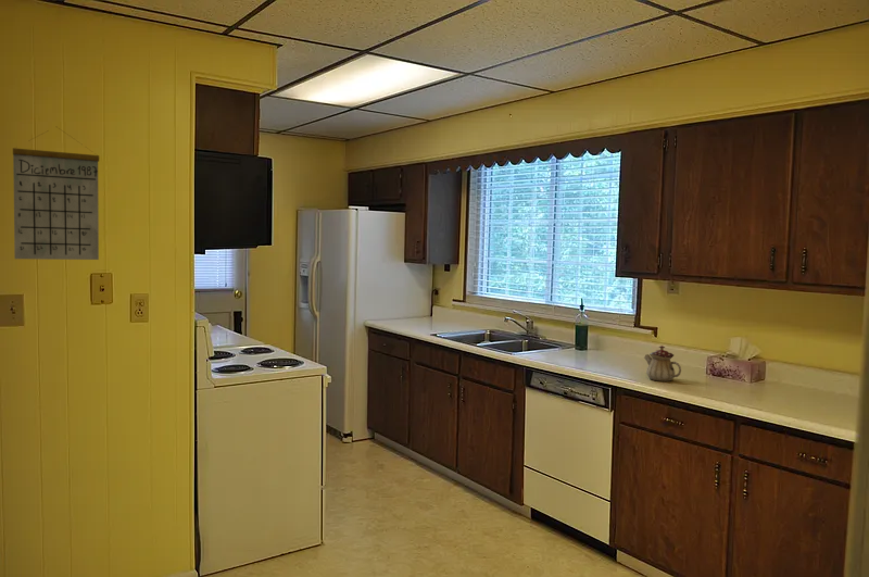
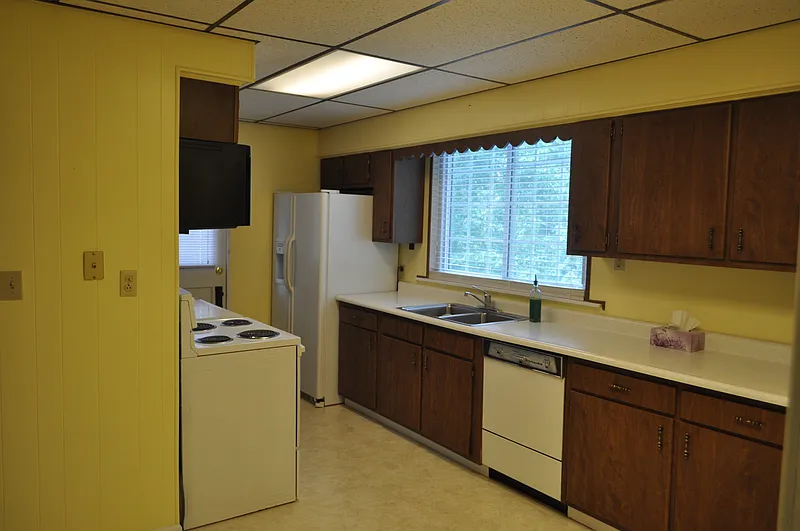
- calendar [12,126,100,261]
- teapot [643,344,682,382]
